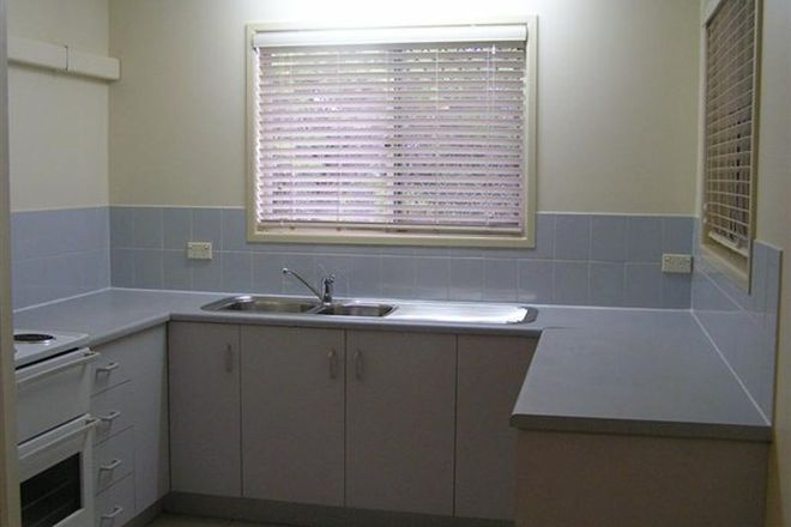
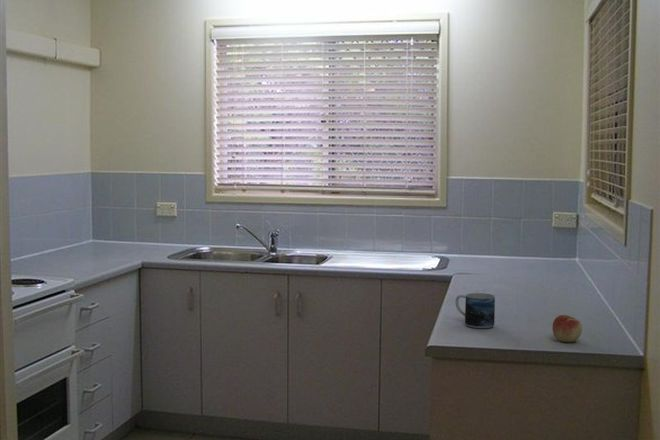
+ mug [454,292,496,329]
+ apple [552,314,583,343]
